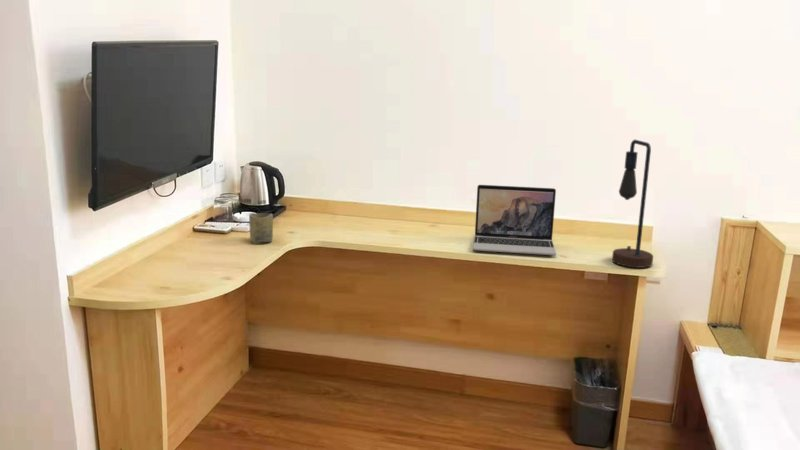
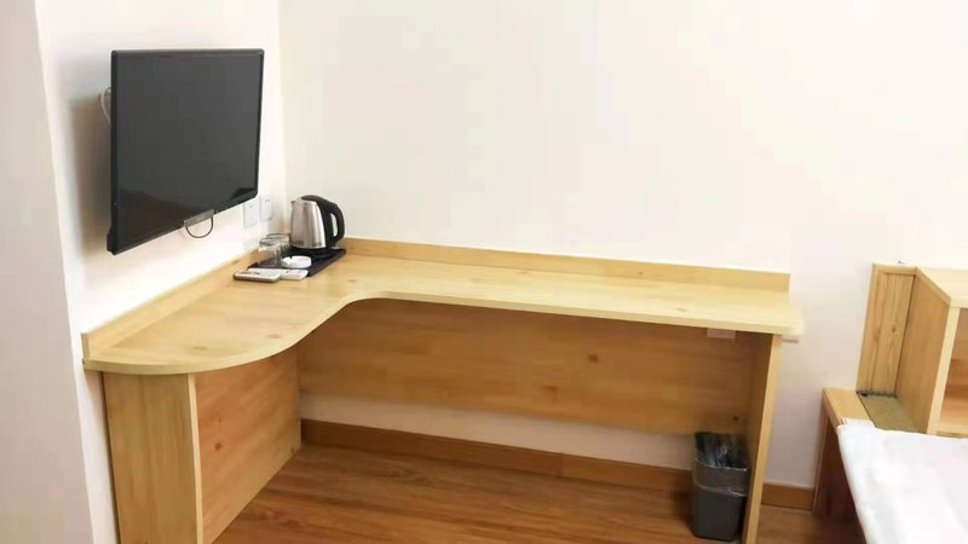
- table lamp [611,139,654,269]
- cup [248,212,274,243]
- laptop [472,184,557,256]
